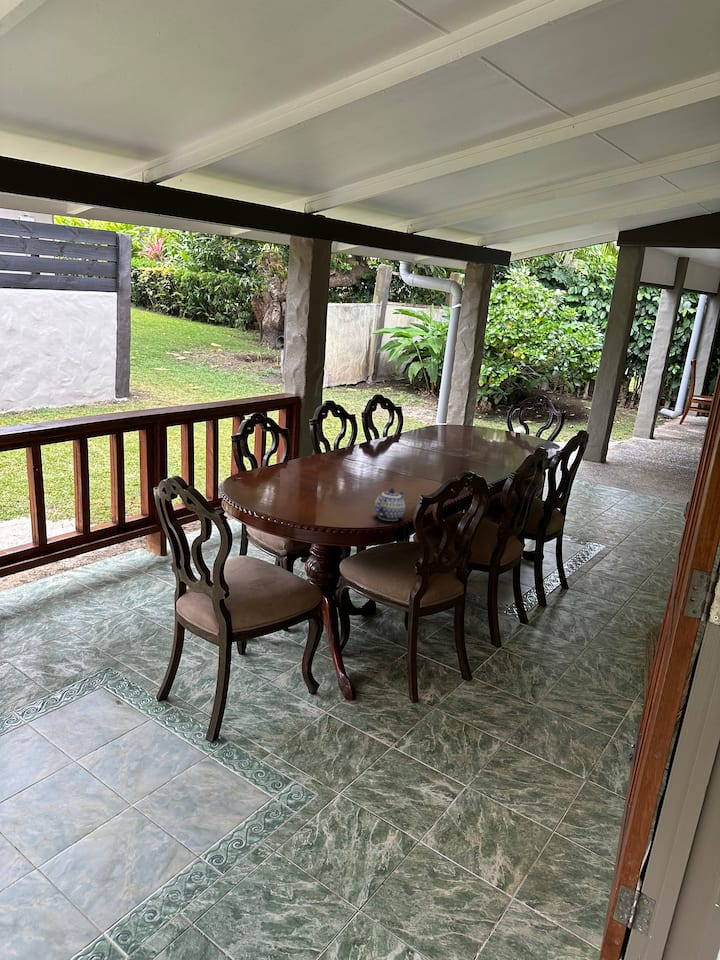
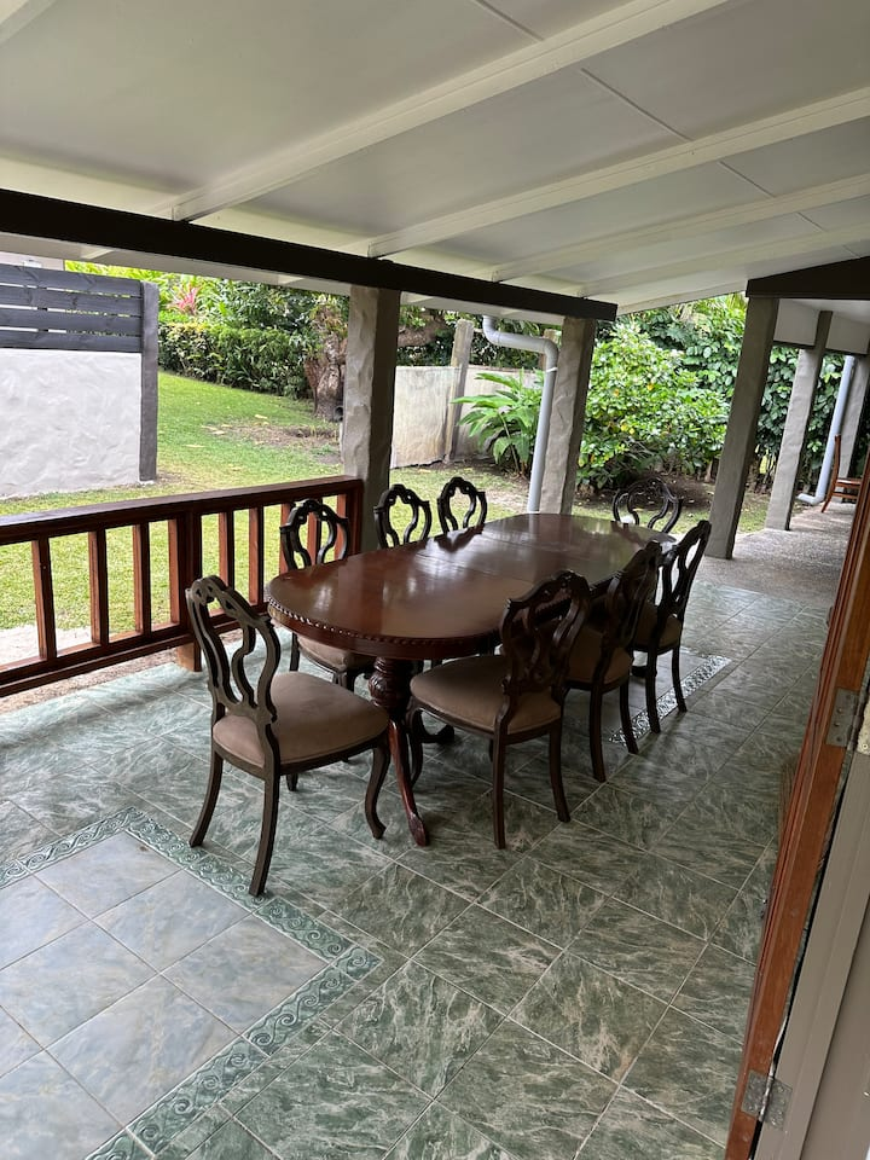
- teapot [374,488,406,522]
